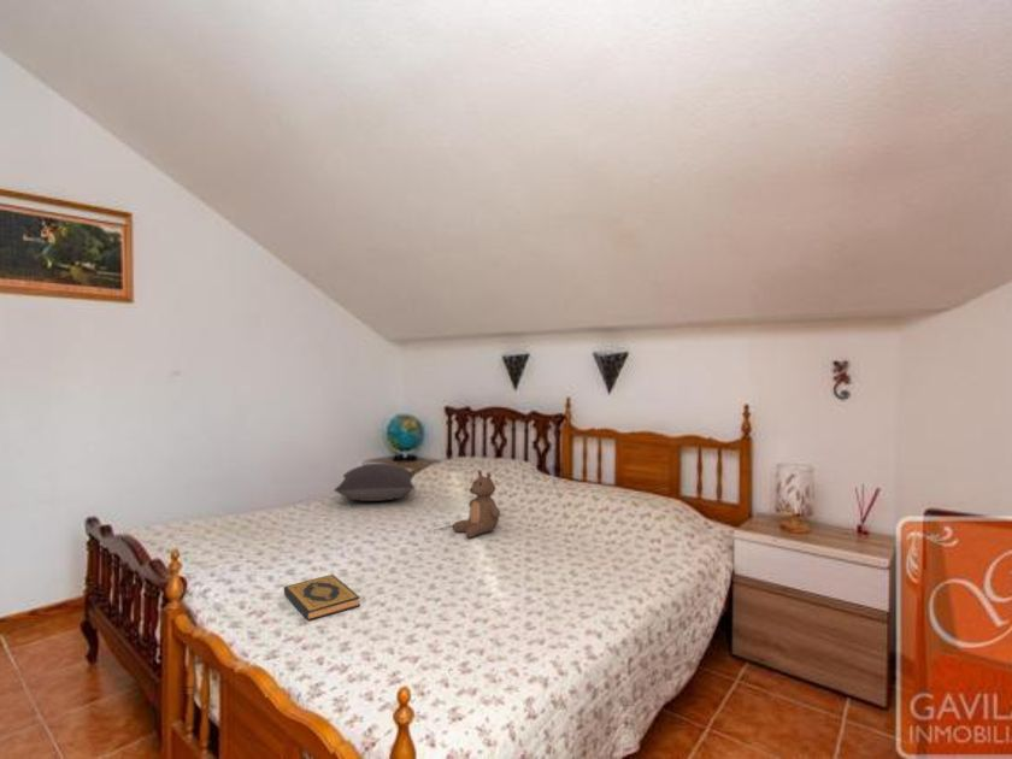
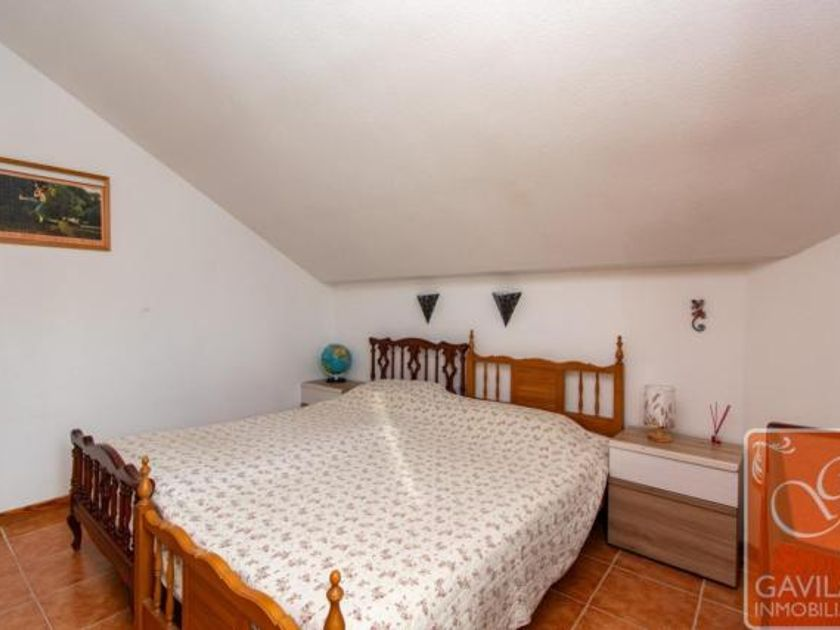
- hardback book [283,573,361,622]
- teddy bear [452,469,501,539]
- pillow [333,463,416,502]
